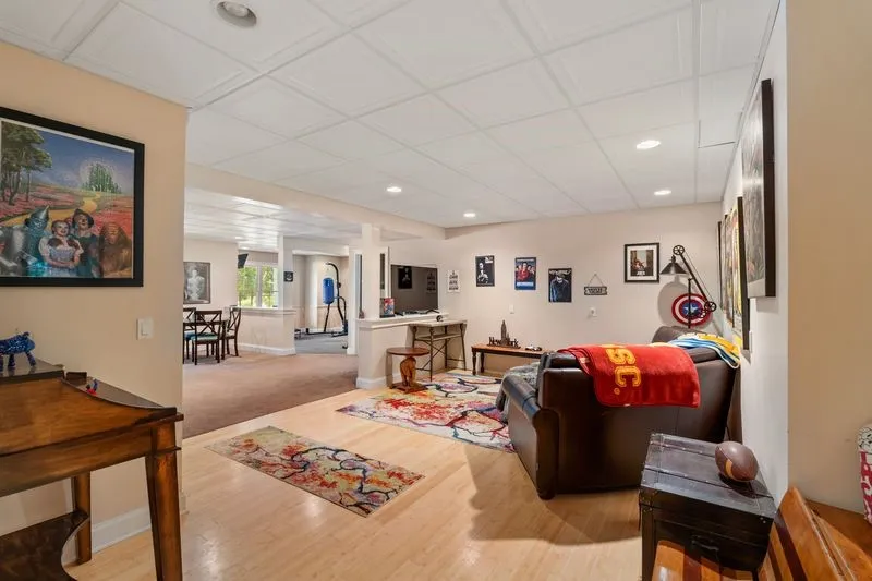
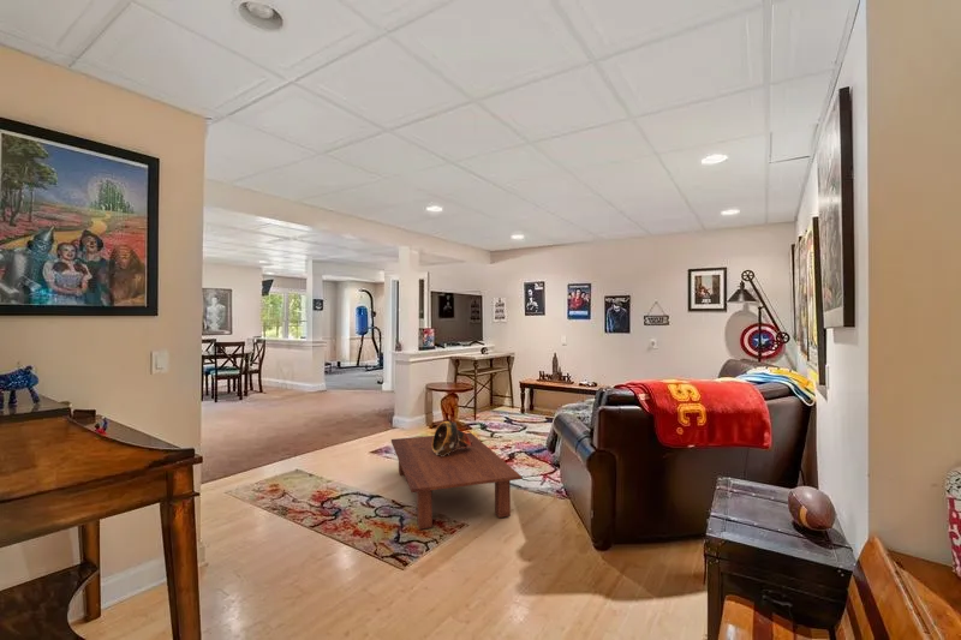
+ decorative bowl [432,420,473,456]
+ coffee table [390,431,523,531]
